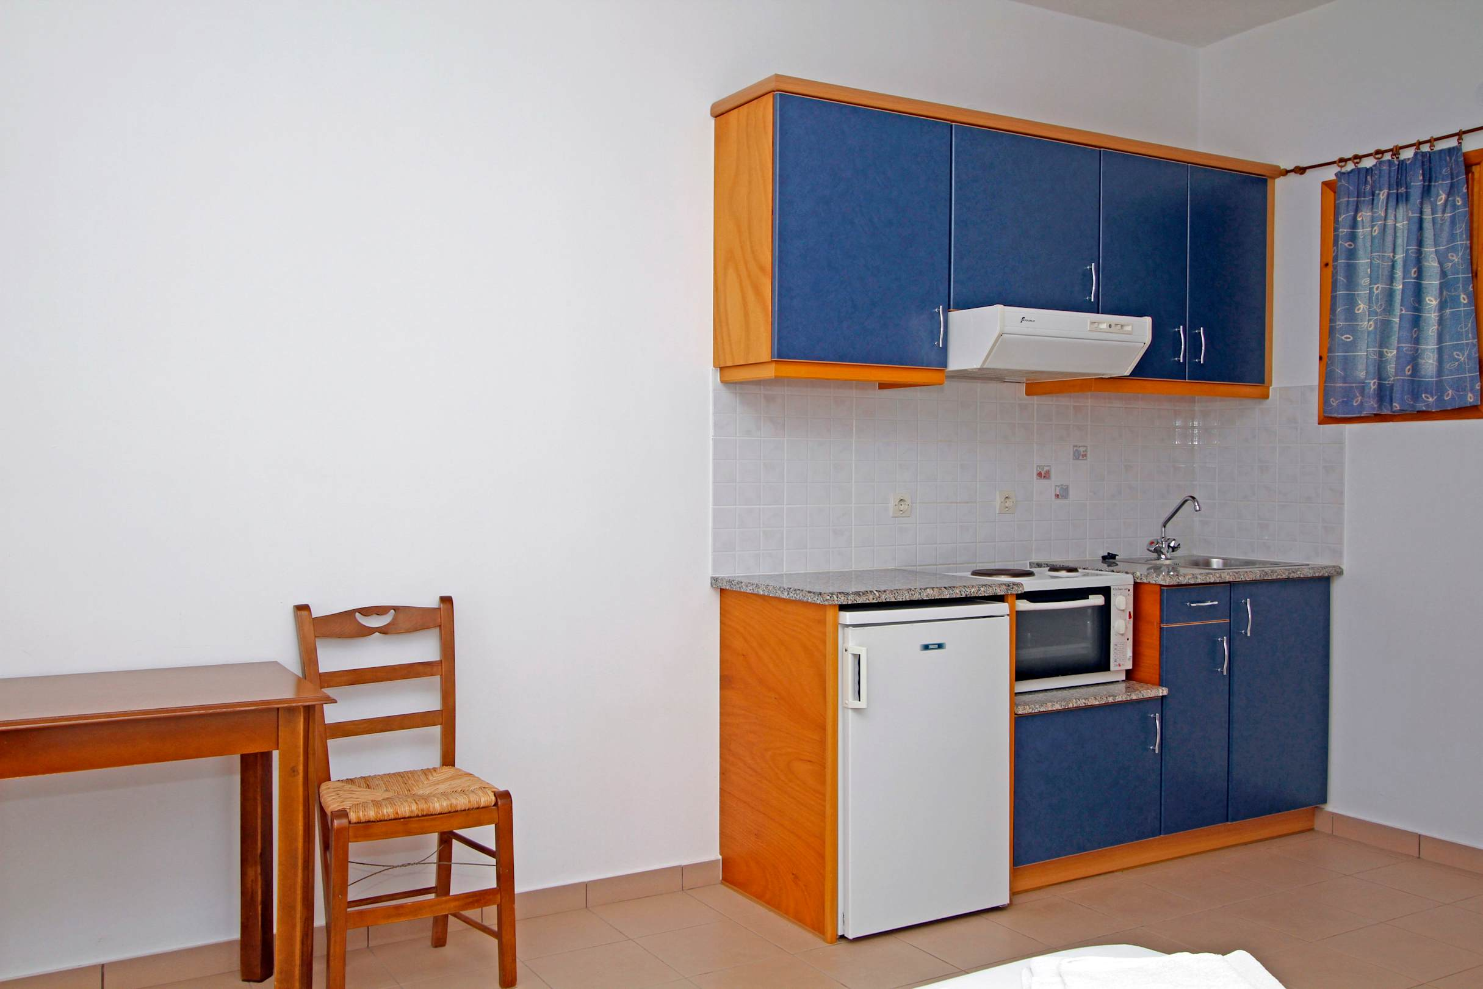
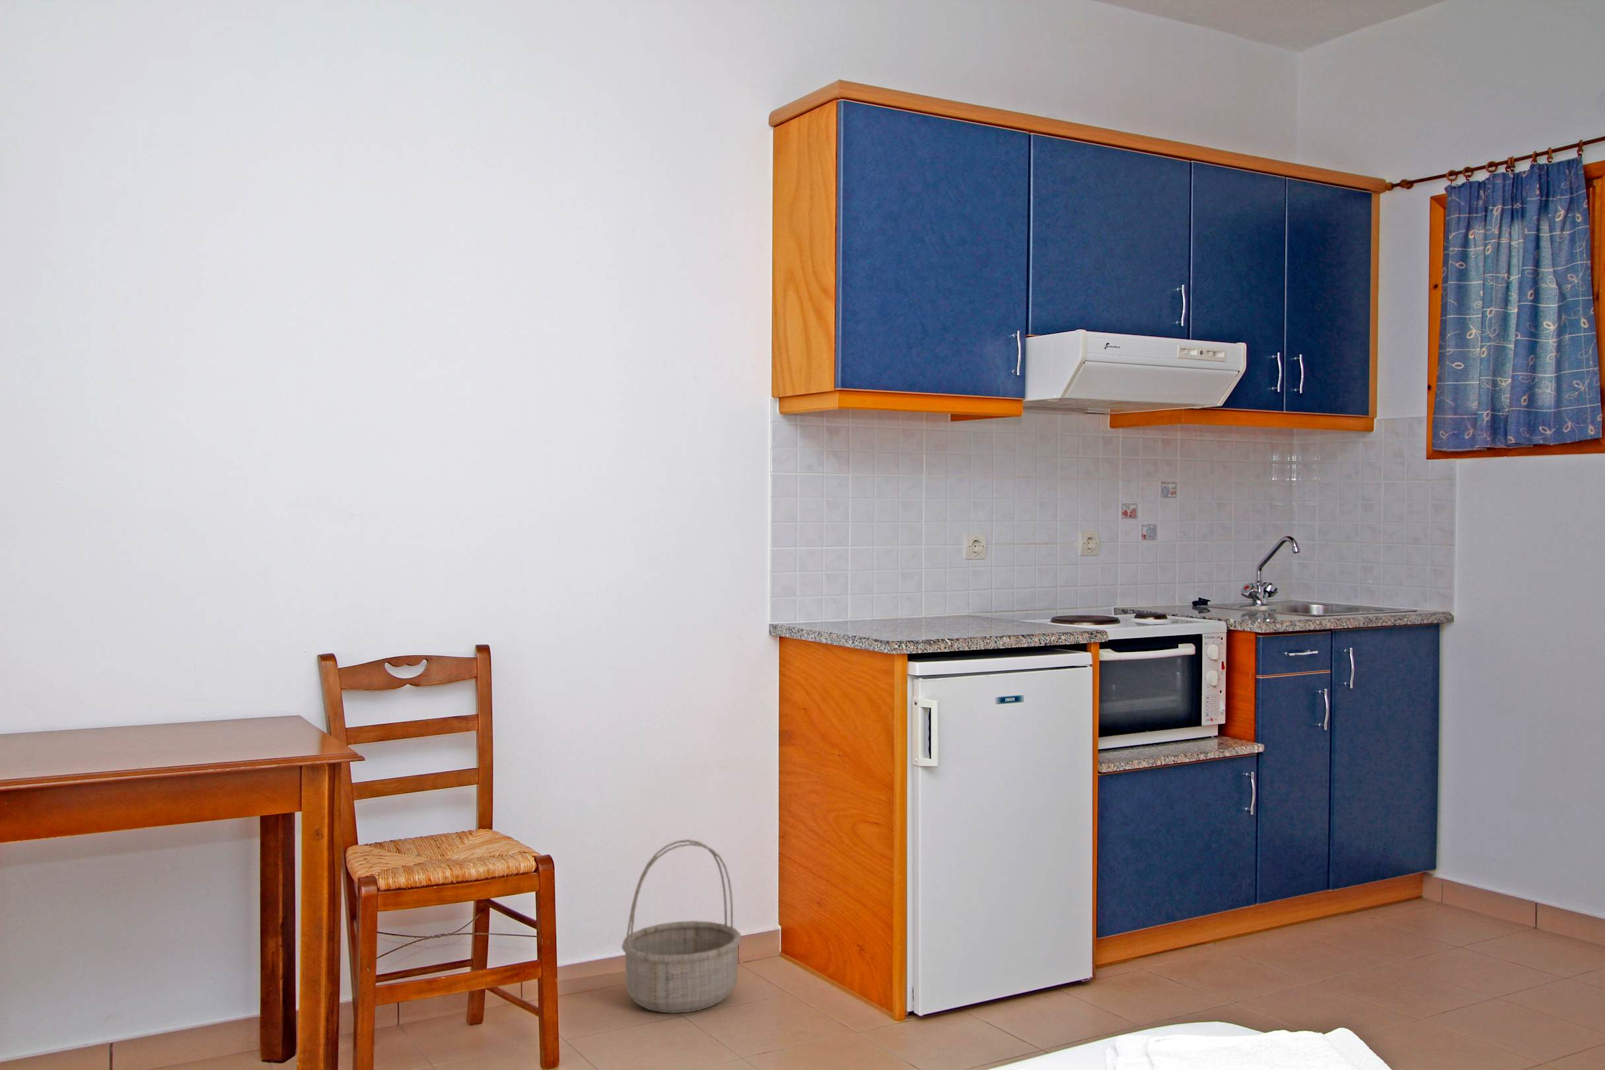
+ basket [621,838,742,1014]
